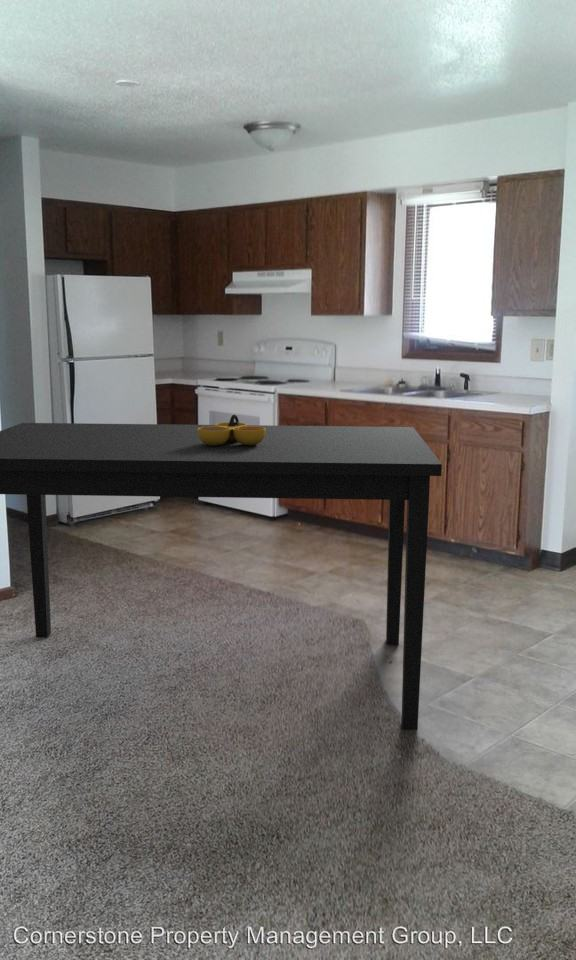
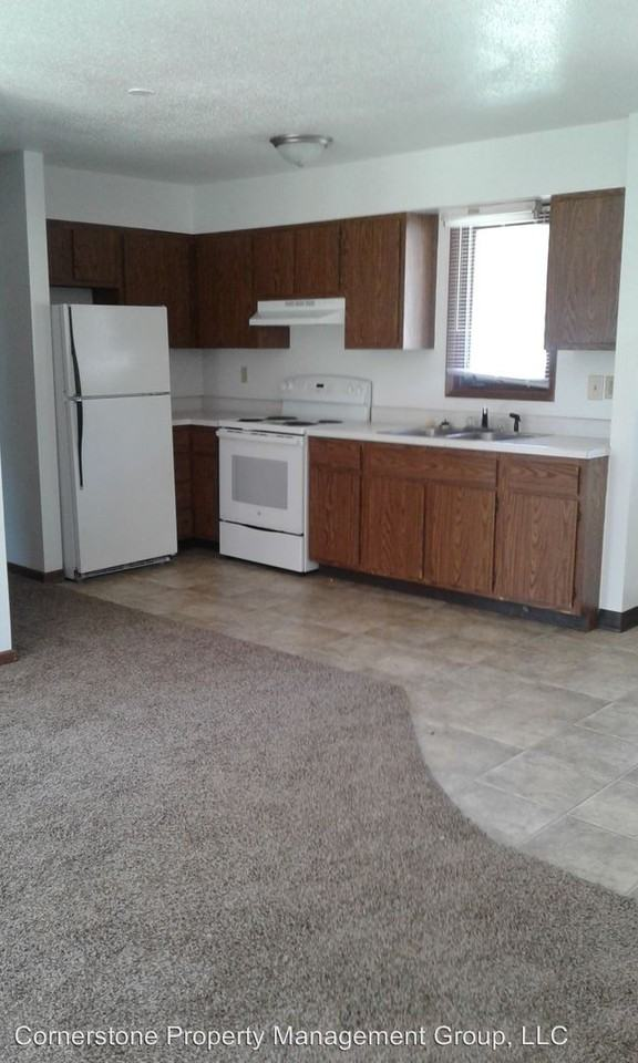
- dining table [0,422,443,731]
- decorative bowl [198,414,266,446]
